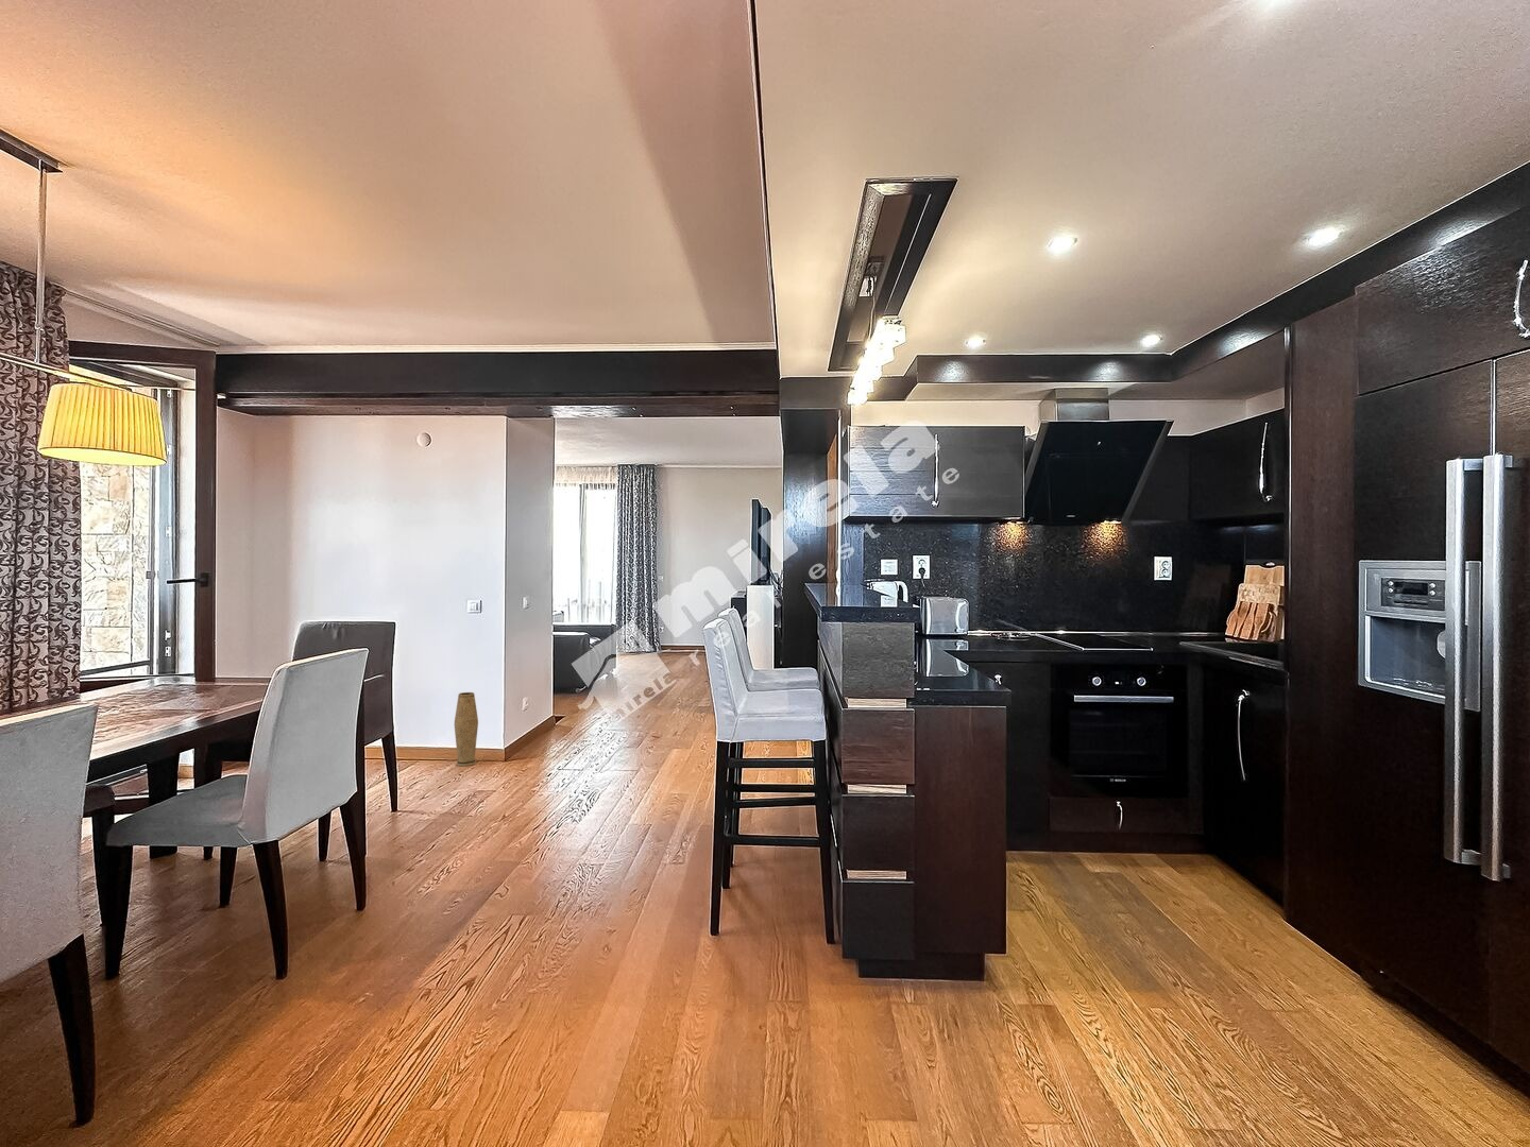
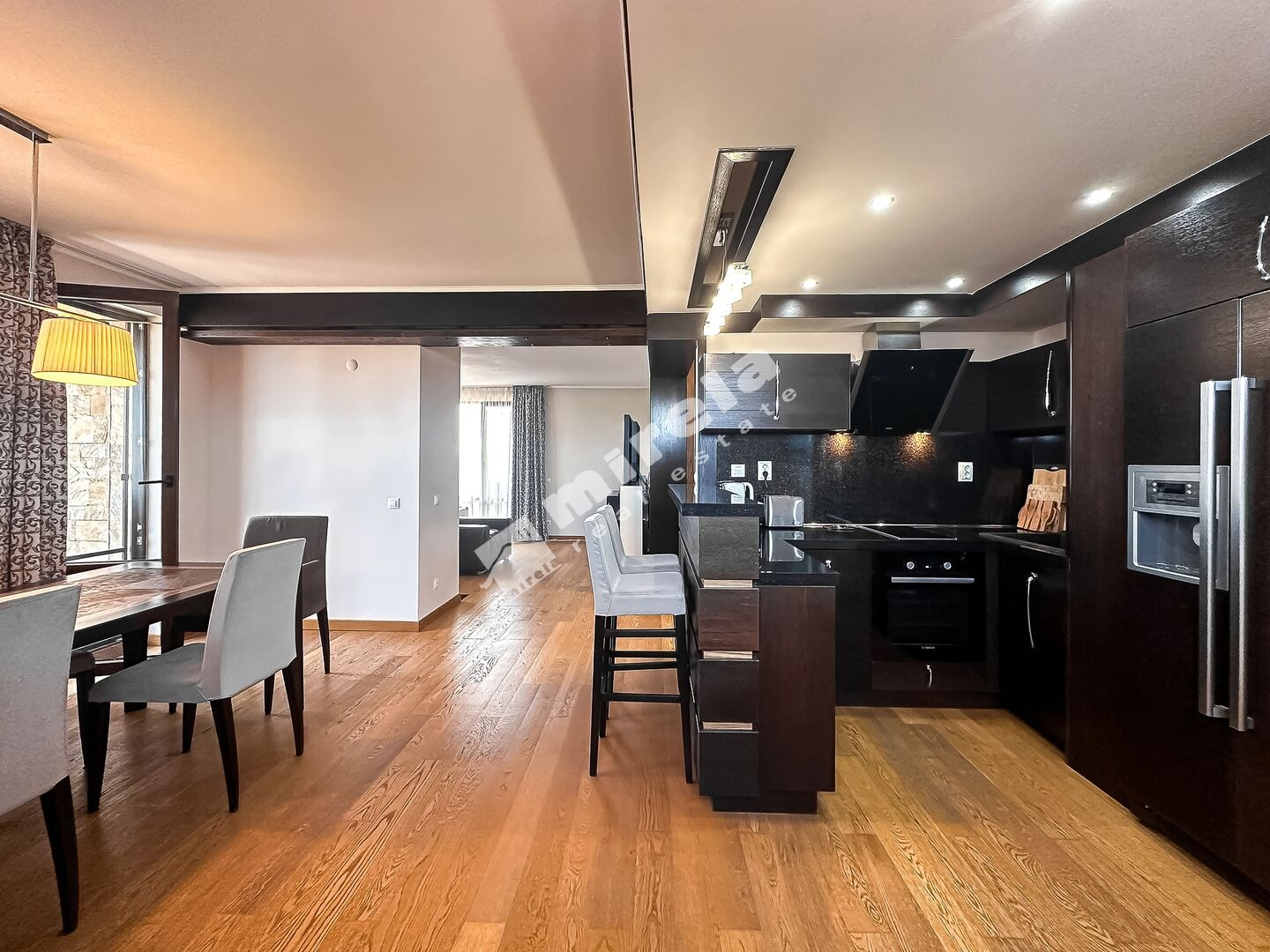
- vase [454,692,479,766]
